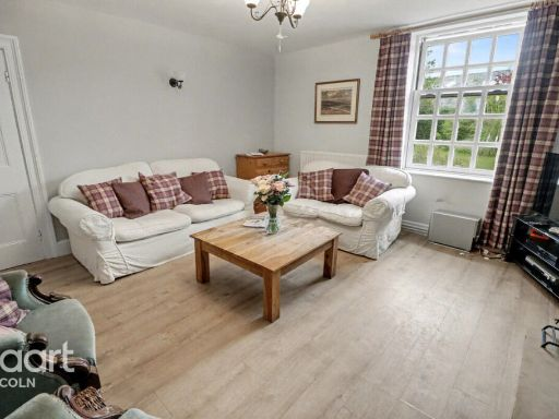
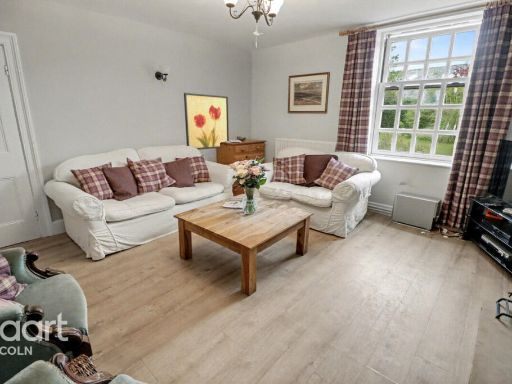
+ wall art [183,92,230,151]
